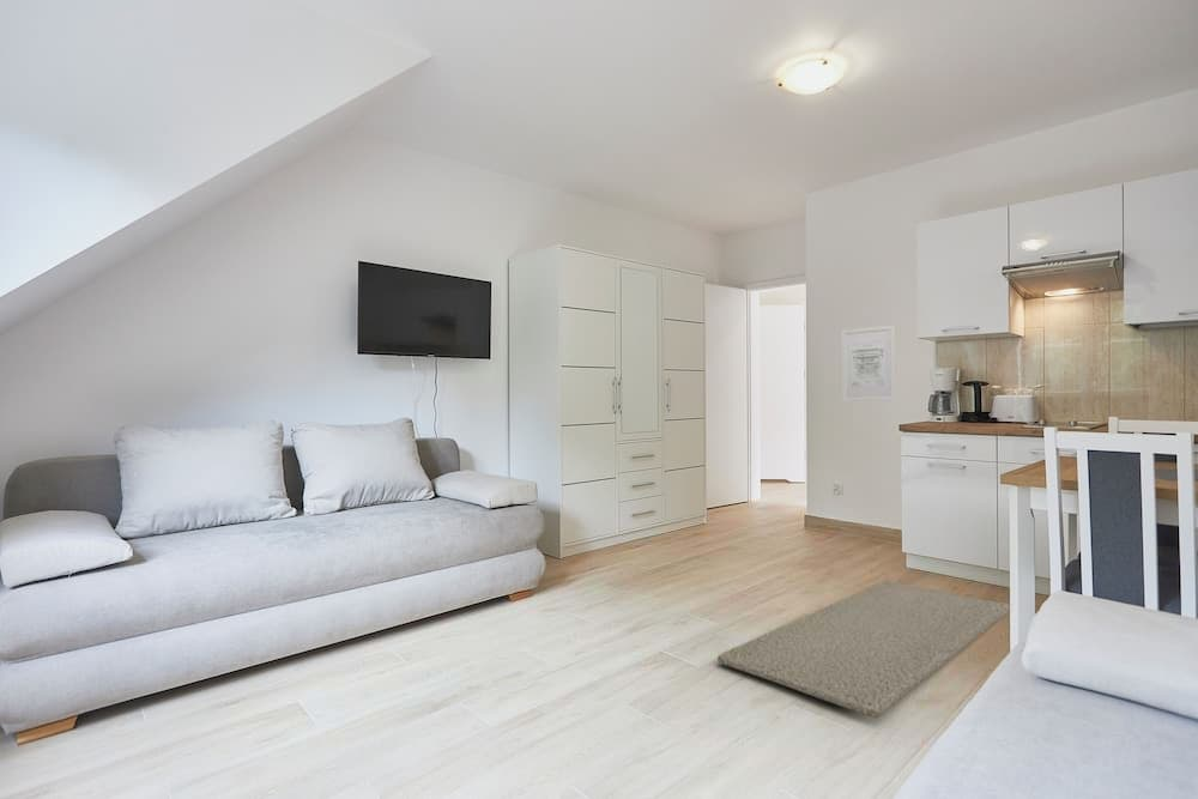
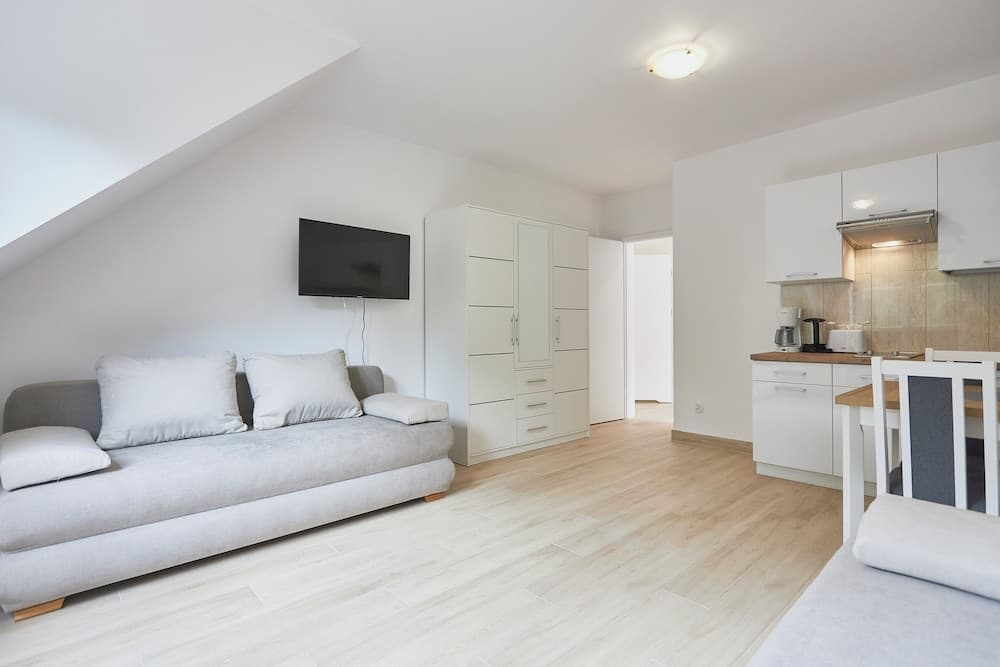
- rug [716,580,1011,720]
- wall art [840,323,897,402]
